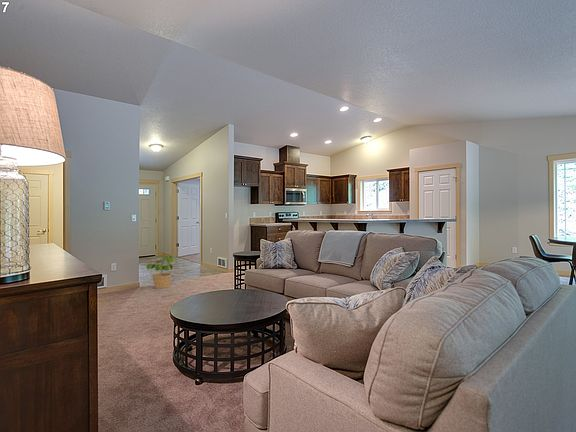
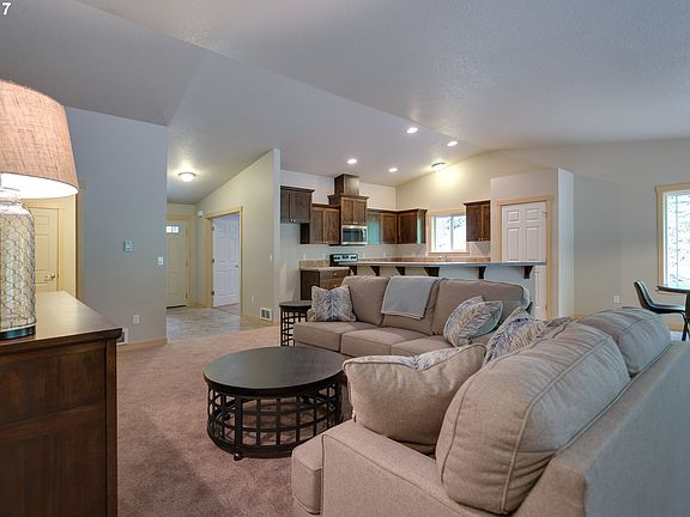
- potted plant [146,255,180,289]
